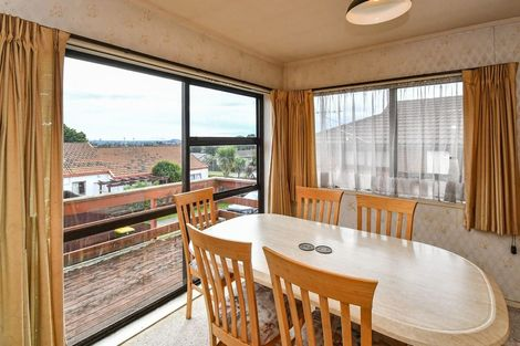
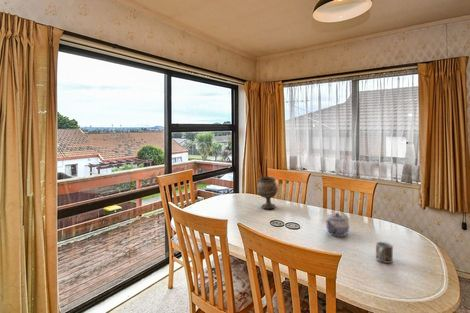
+ goblet [256,176,279,210]
+ cup [375,241,394,264]
+ teapot [325,212,350,237]
